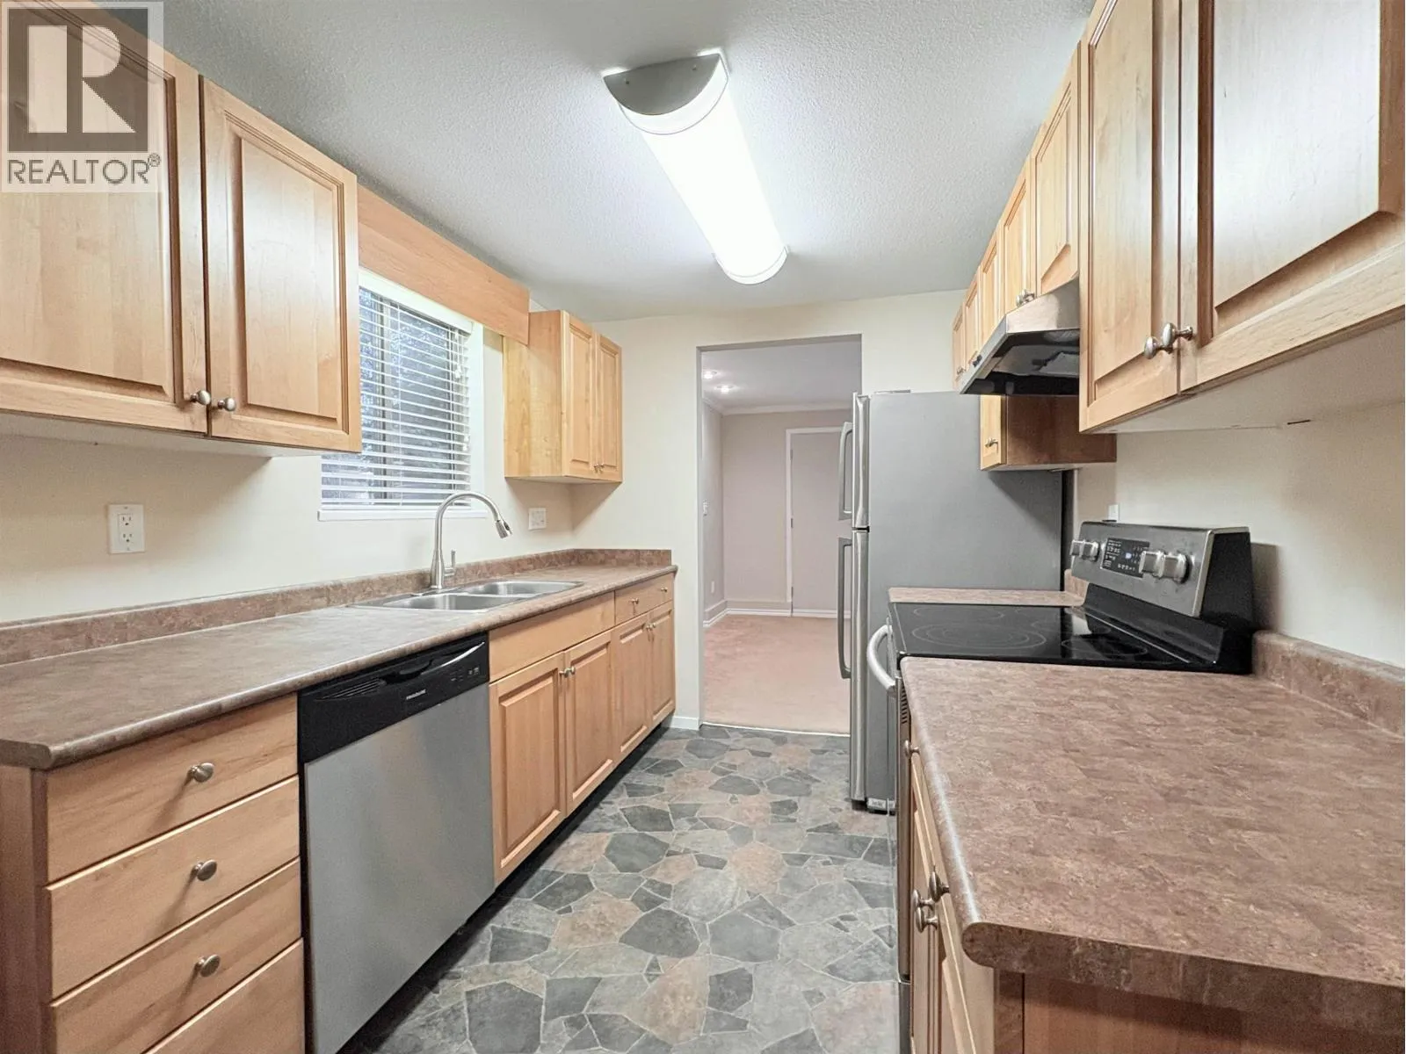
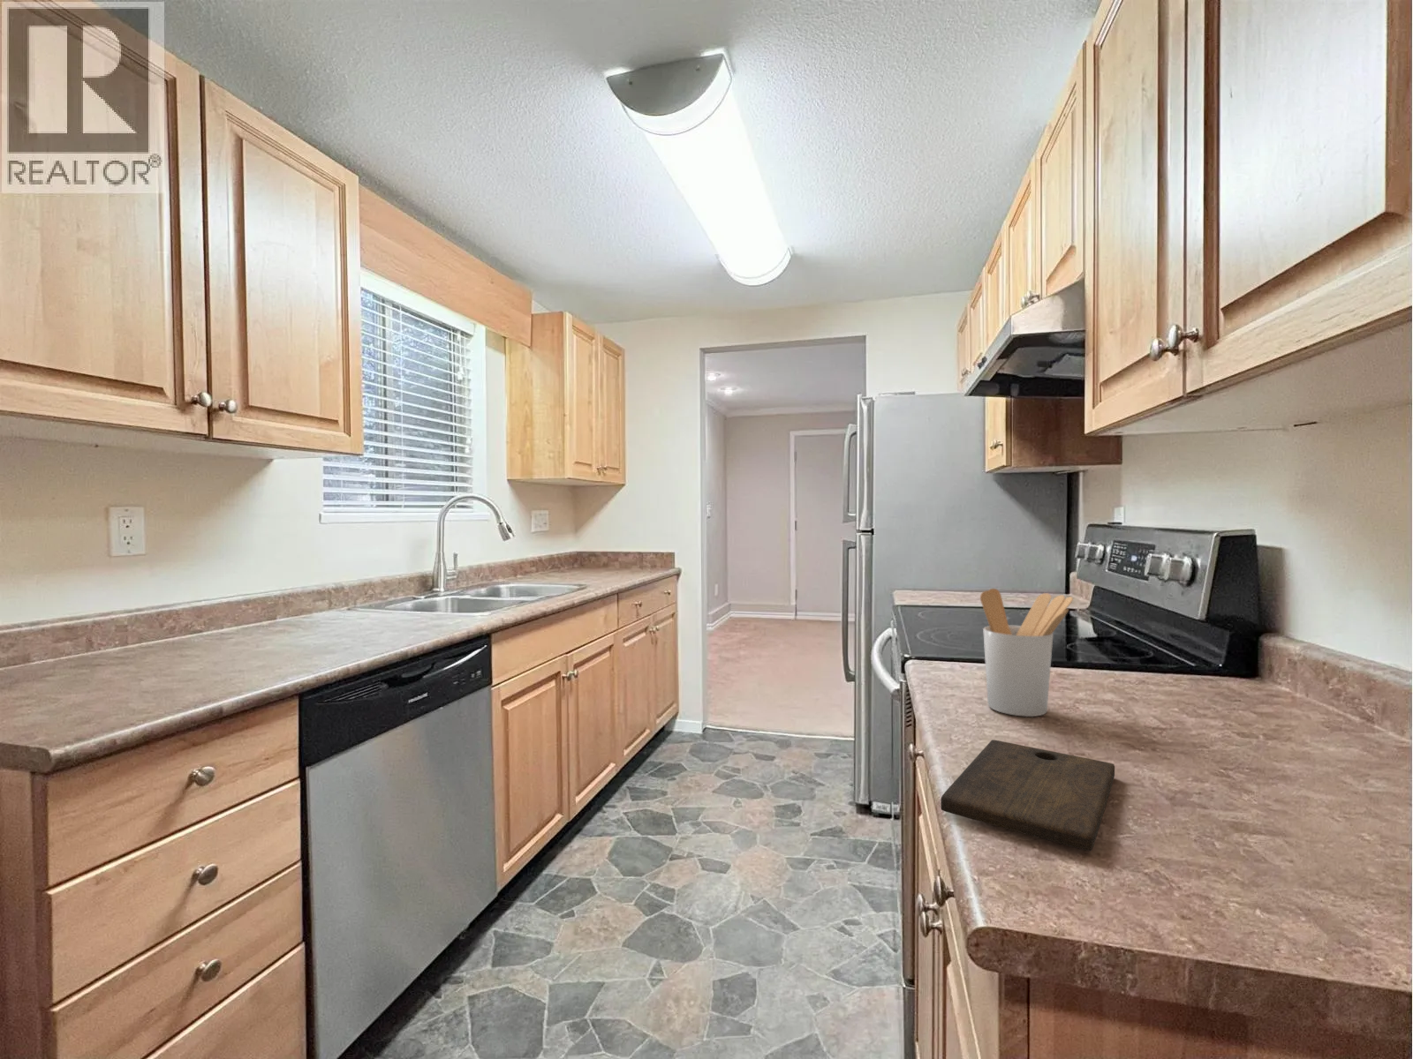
+ cutting board [940,739,1116,852]
+ utensil holder [979,587,1074,717]
